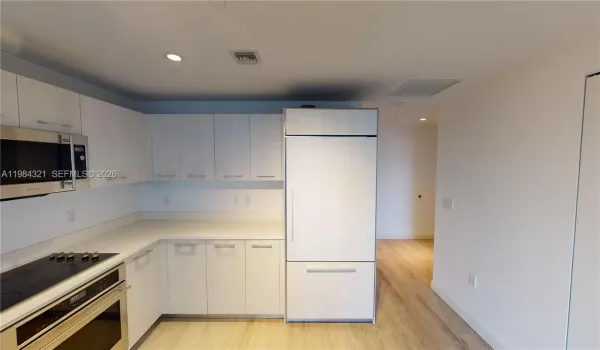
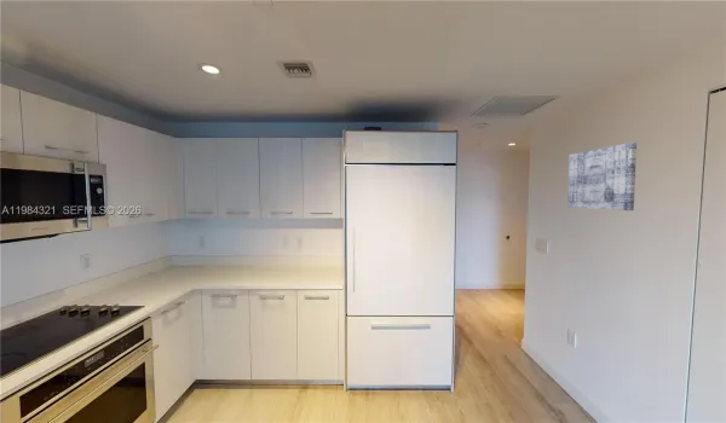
+ wall art [566,141,638,212]
